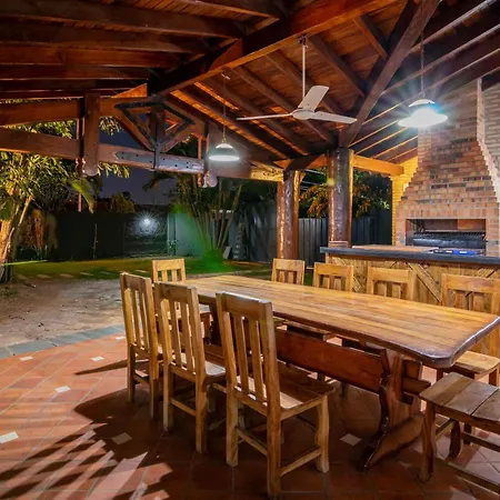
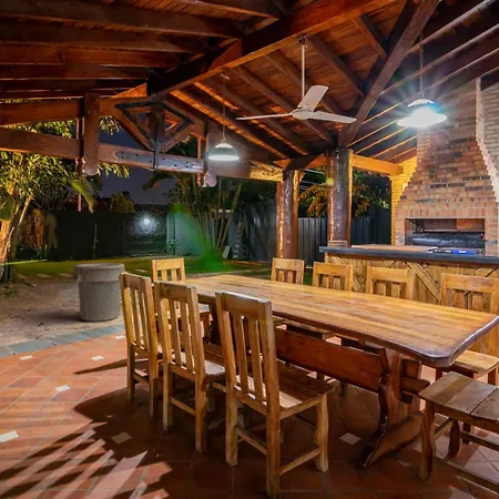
+ trash can [71,262,125,322]
